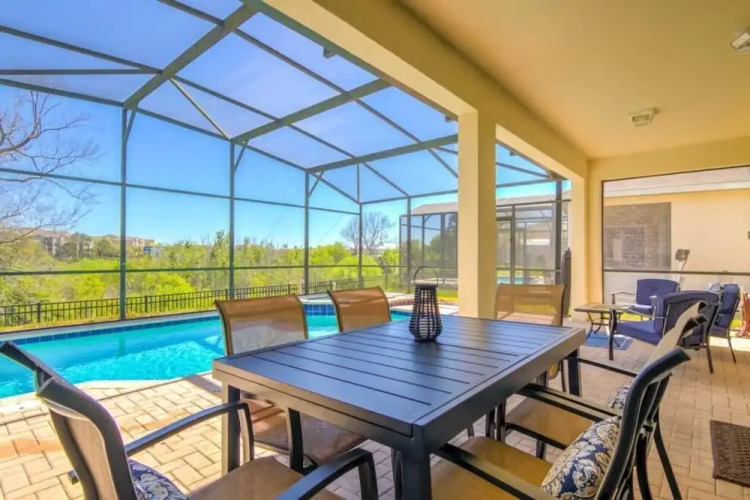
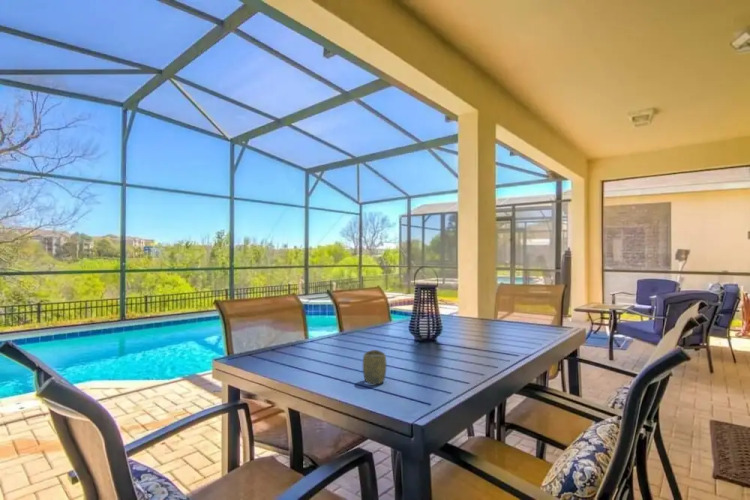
+ cup [362,349,388,386]
